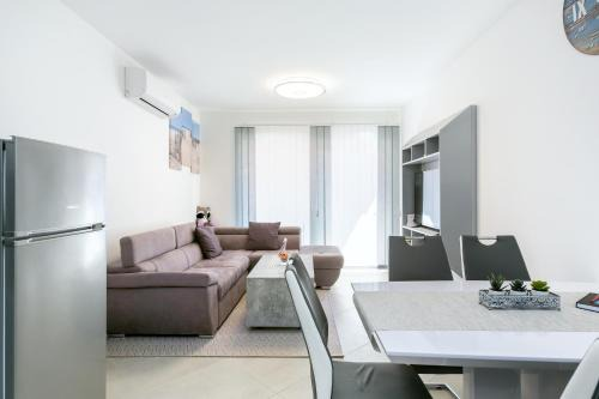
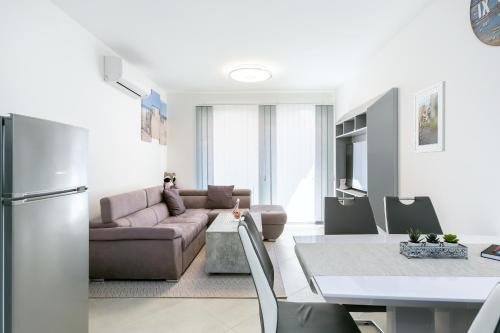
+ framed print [413,80,446,154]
